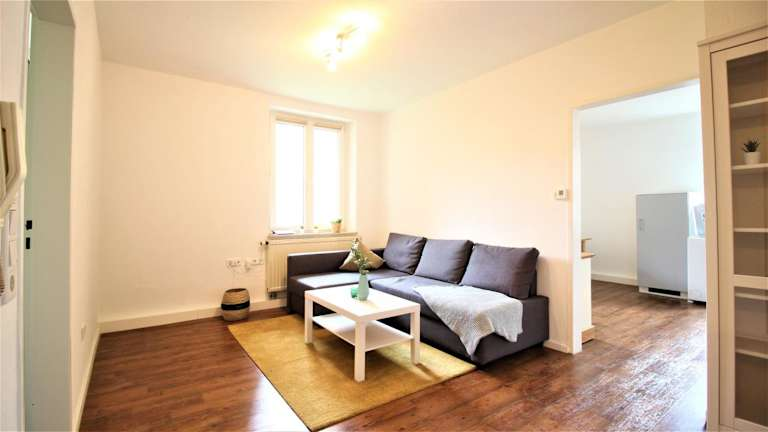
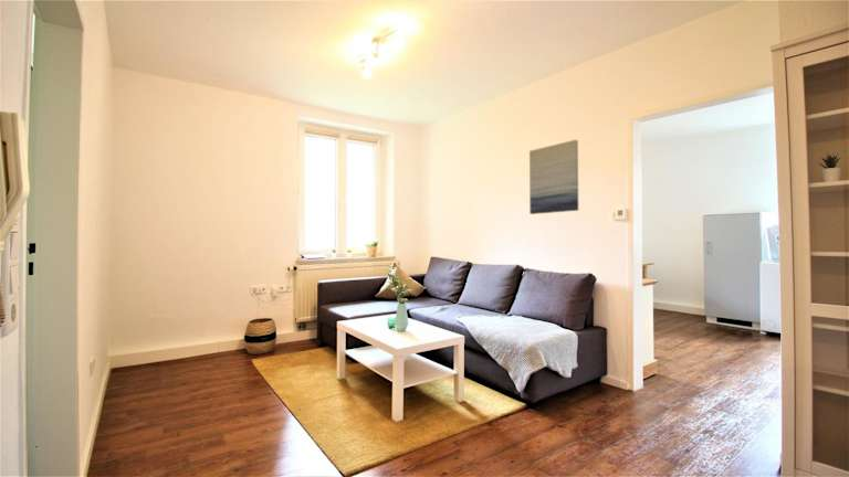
+ wall art [528,139,579,215]
